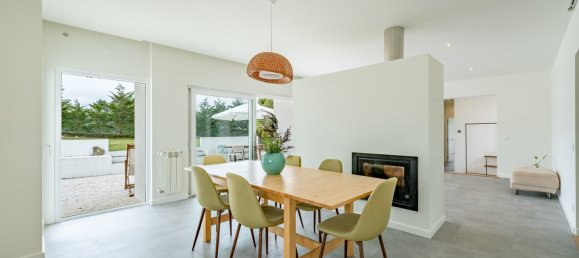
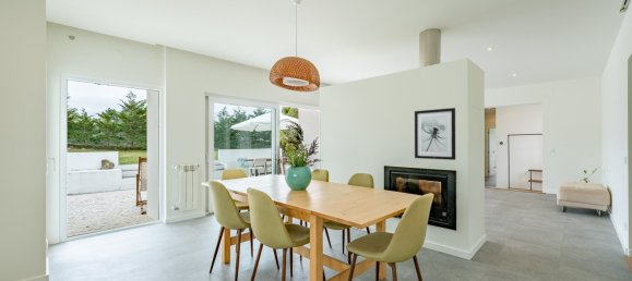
+ wall art [414,107,456,161]
